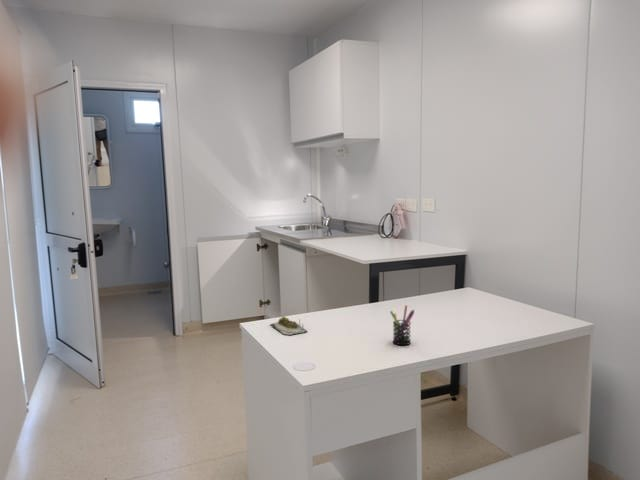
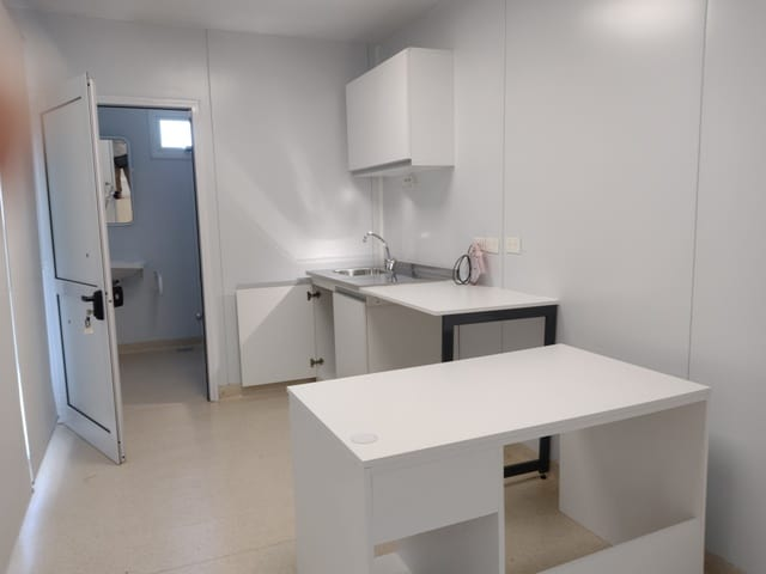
- succulent plant [269,316,308,336]
- pen holder [389,304,415,346]
